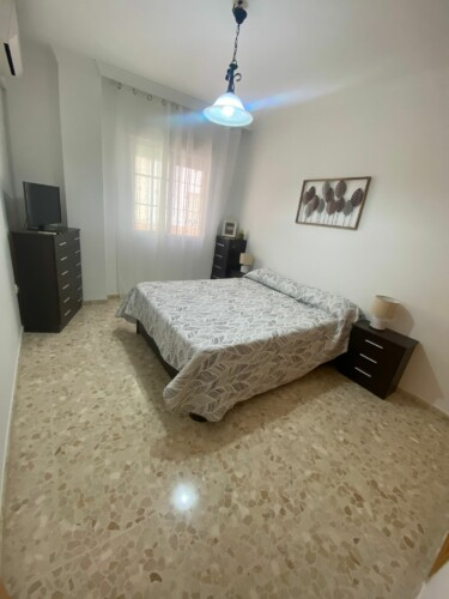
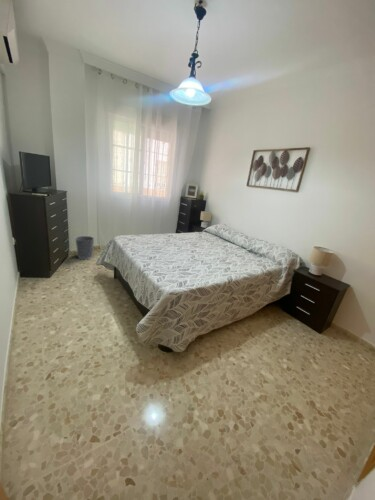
+ wastebasket [74,235,95,260]
